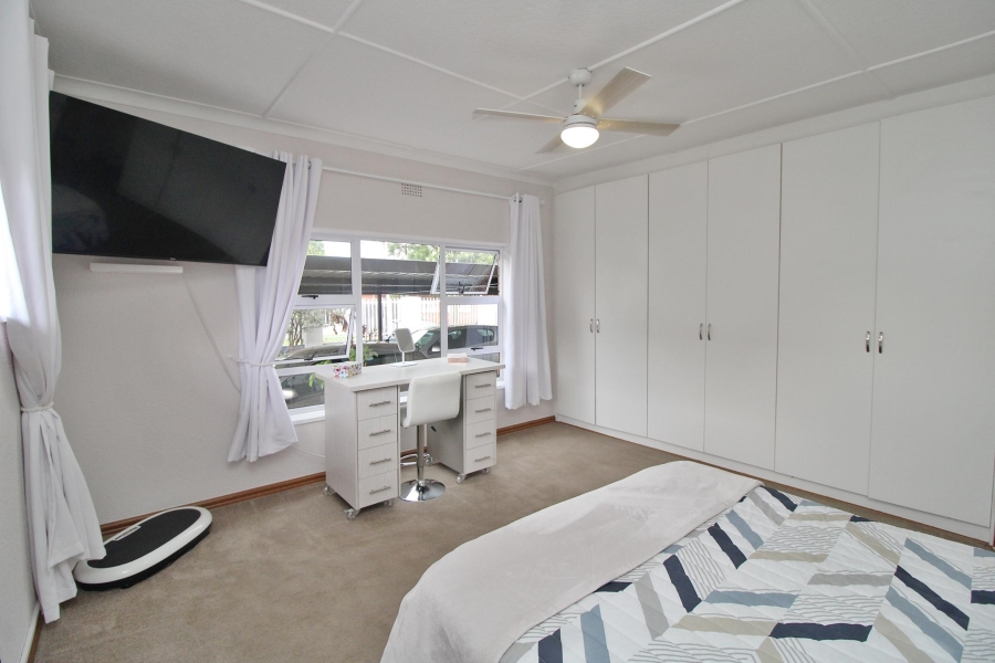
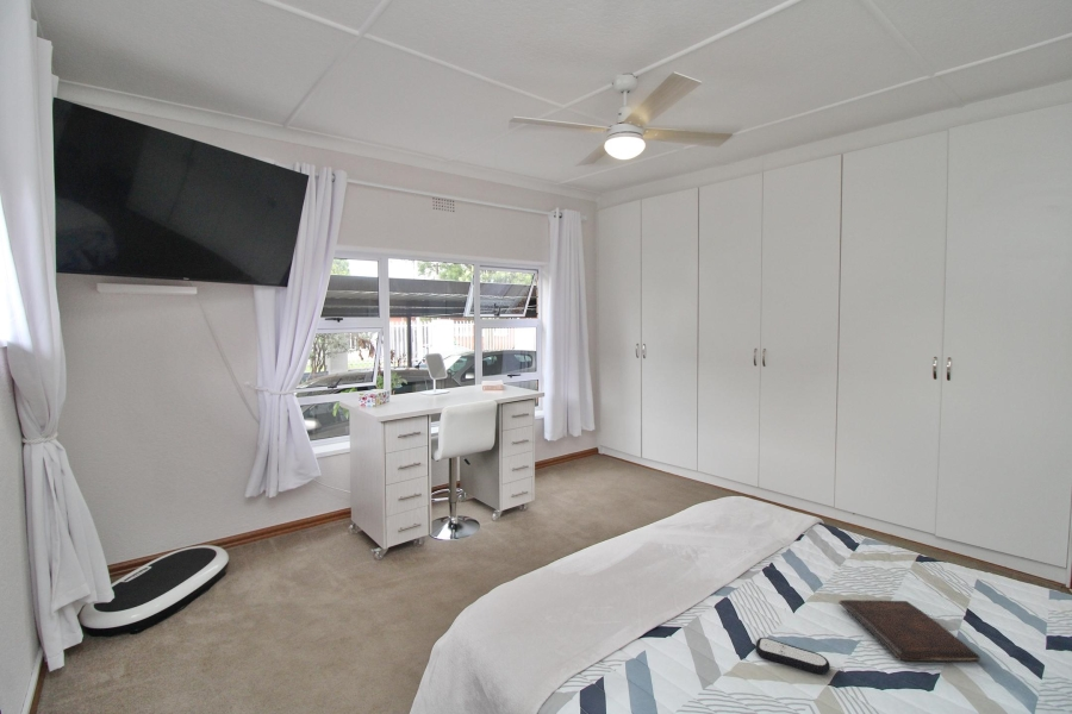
+ remote control [754,637,830,675]
+ book [837,599,981,663]
